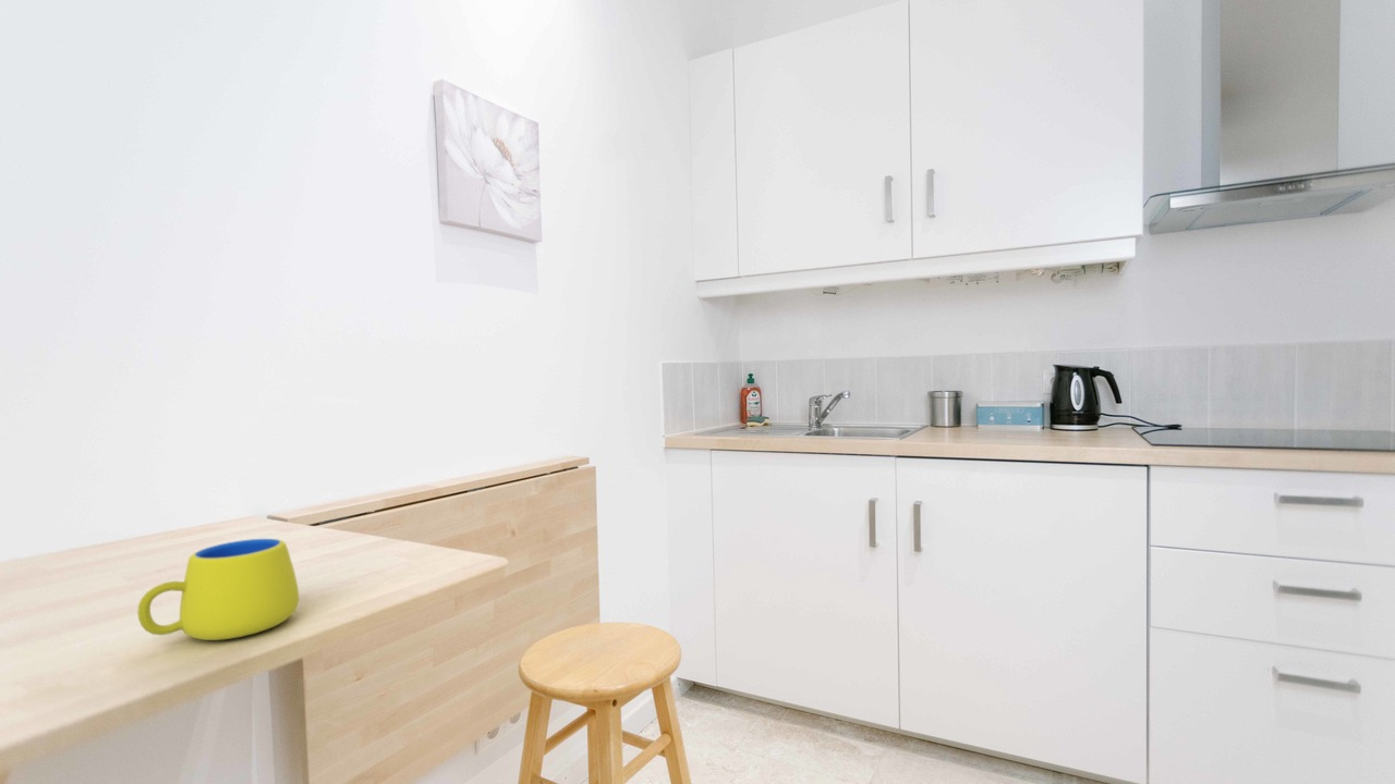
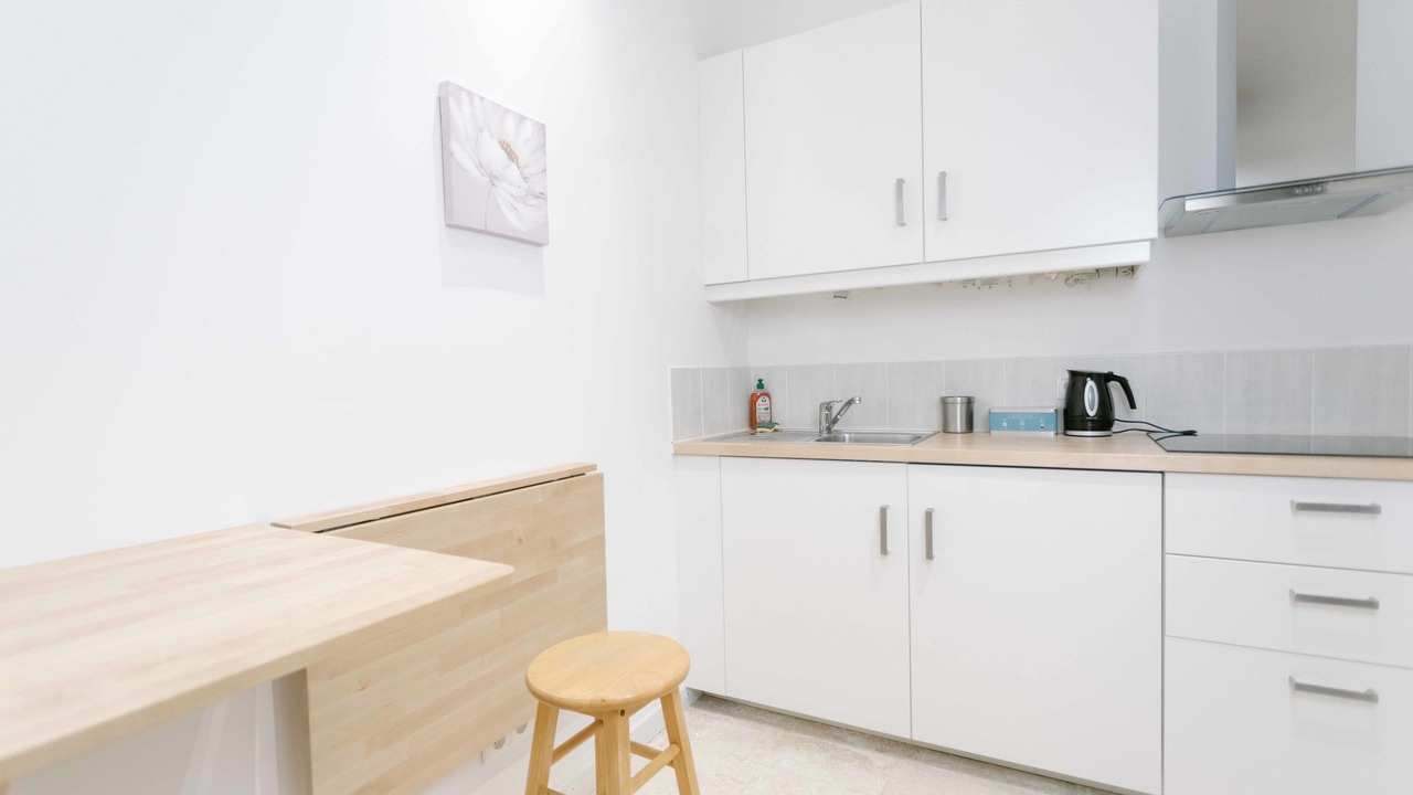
- mug [136,538,301,641]
